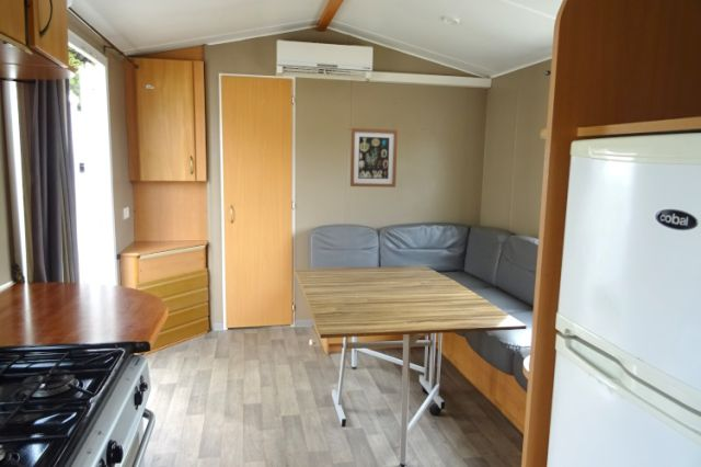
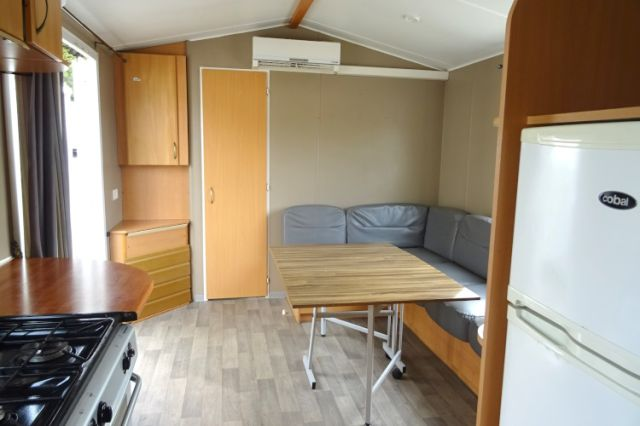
- wall art [349,127,399,189]
